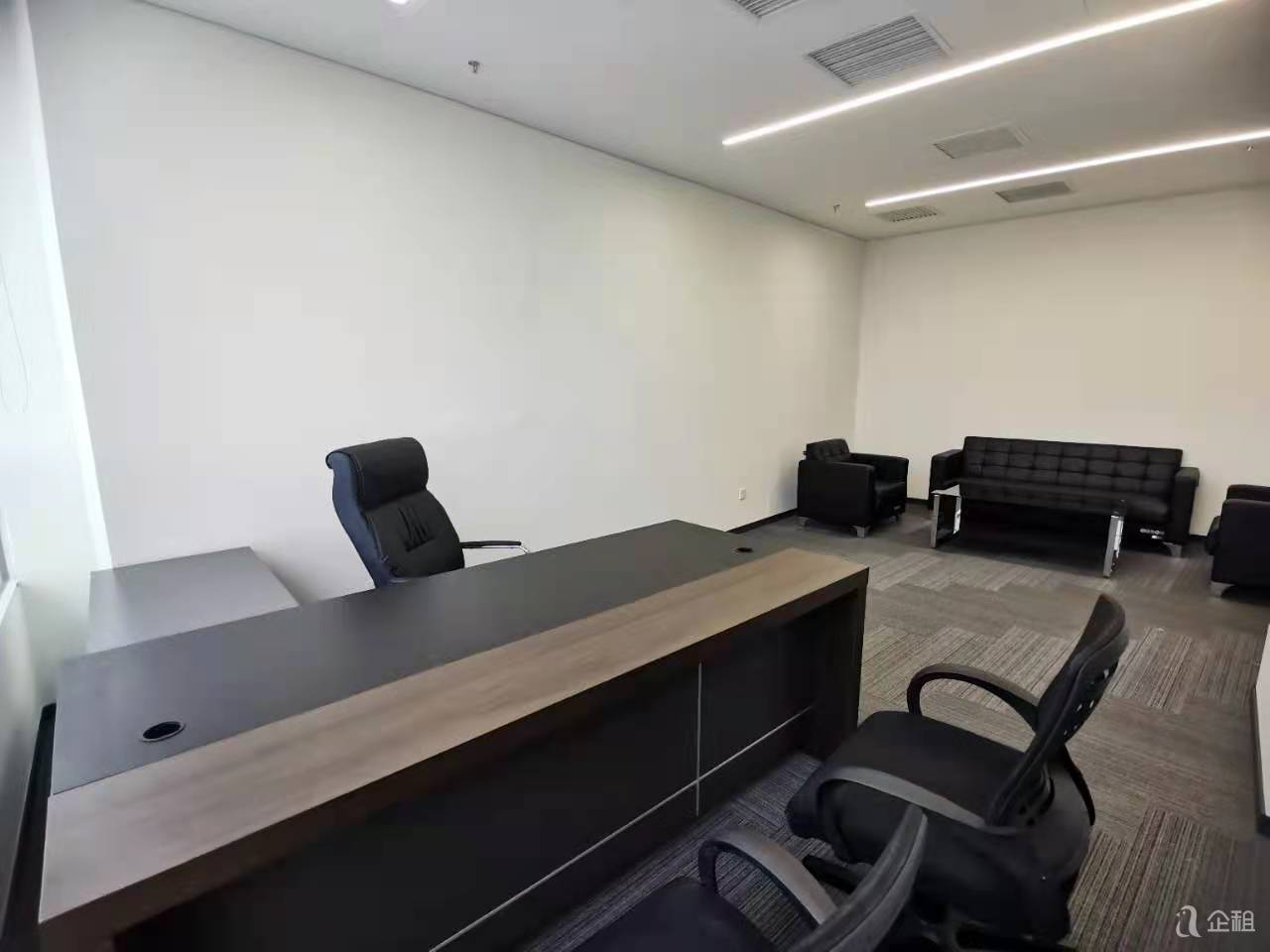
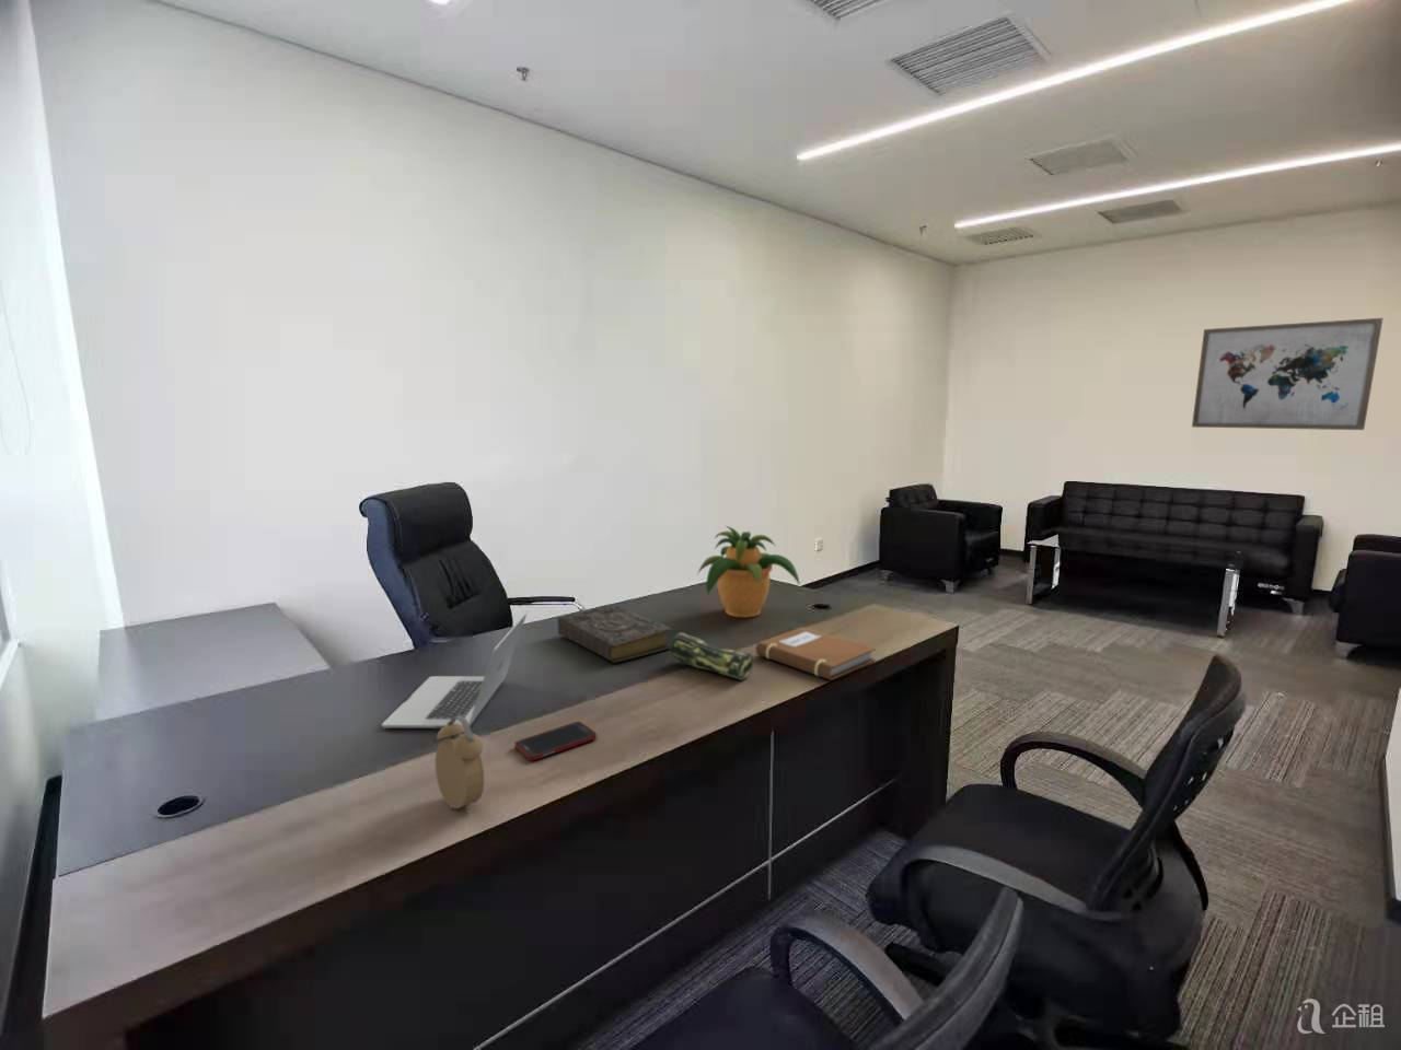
+ potted plant [696,525,801,618]
+ wall art [1191,318,1383,431]
+ alarm clock [435,716,485,814]
+ book [556,602,673,664]
+ cell phone [513,721,598,761]
+ notebook [756,625,877,682]
+ laptop [381,611,528,729]
+ pencil case [670,631,755,682]
